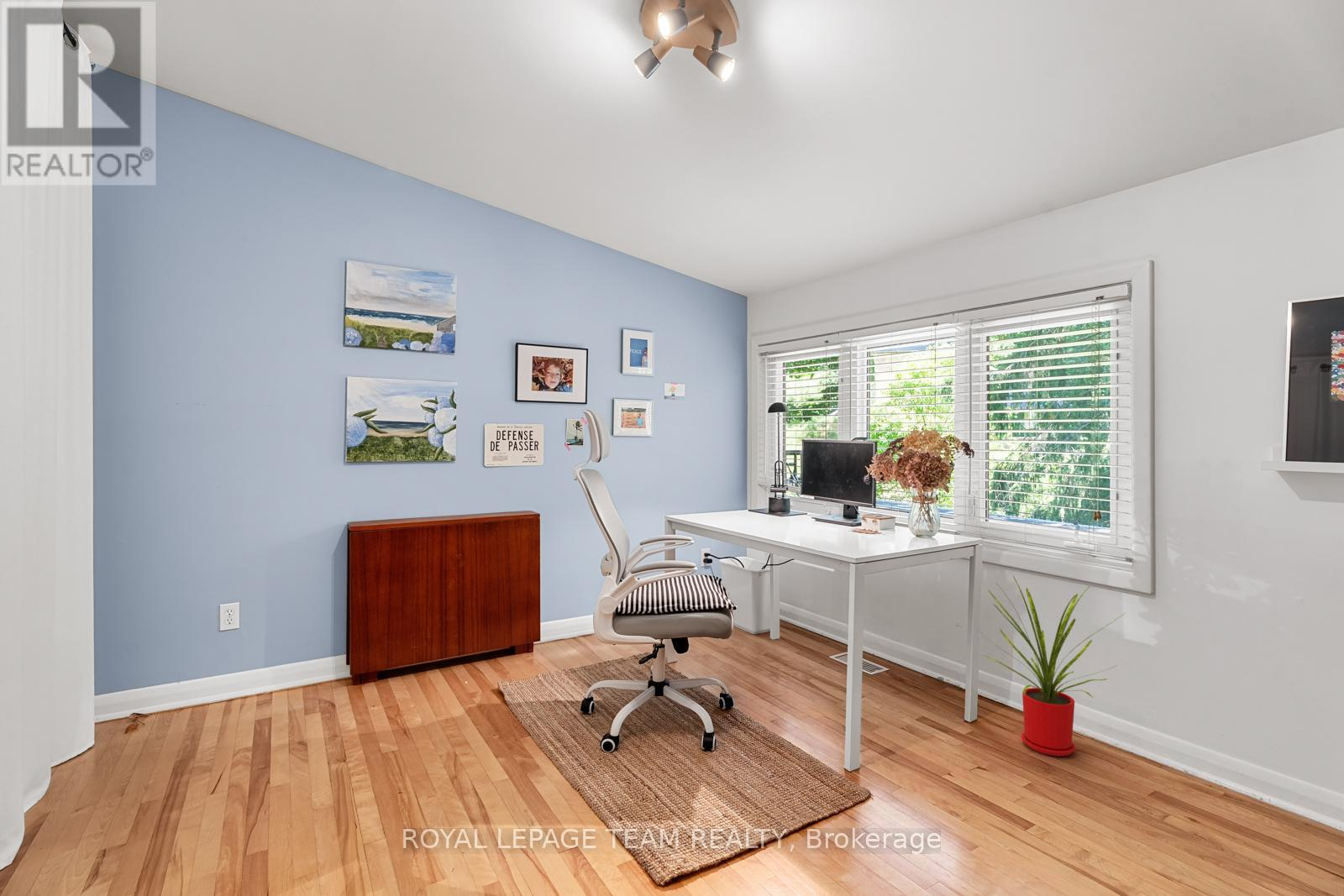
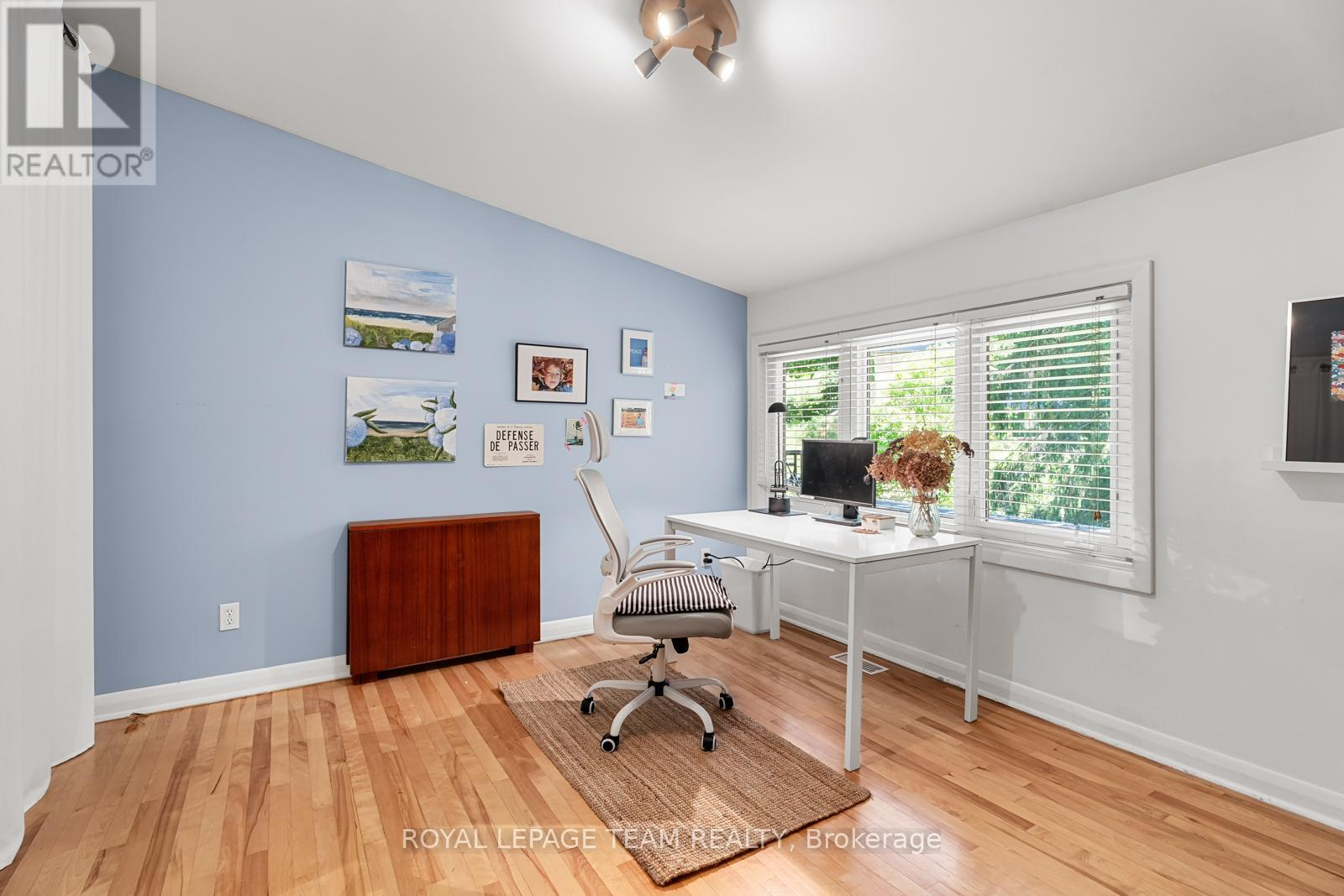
- house plant [975,575,1125,757]
